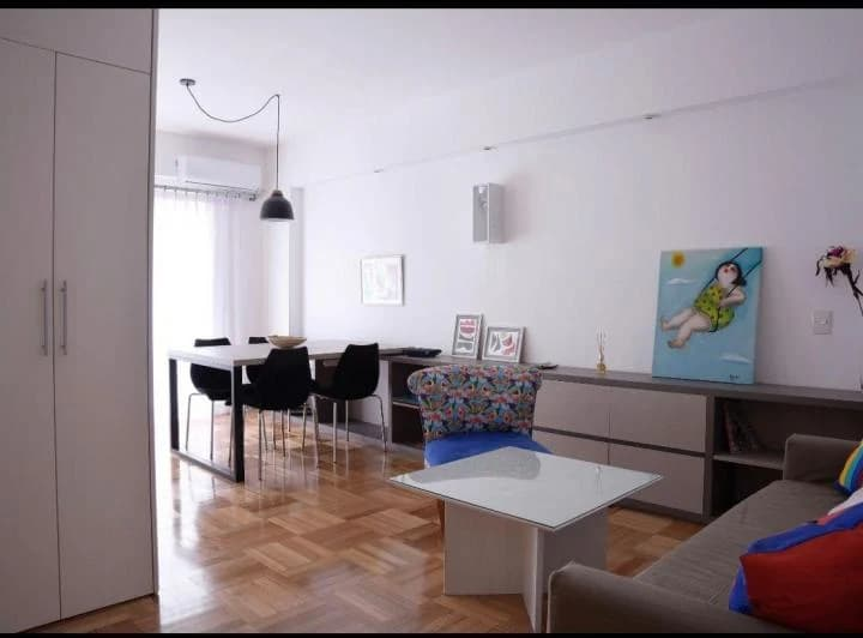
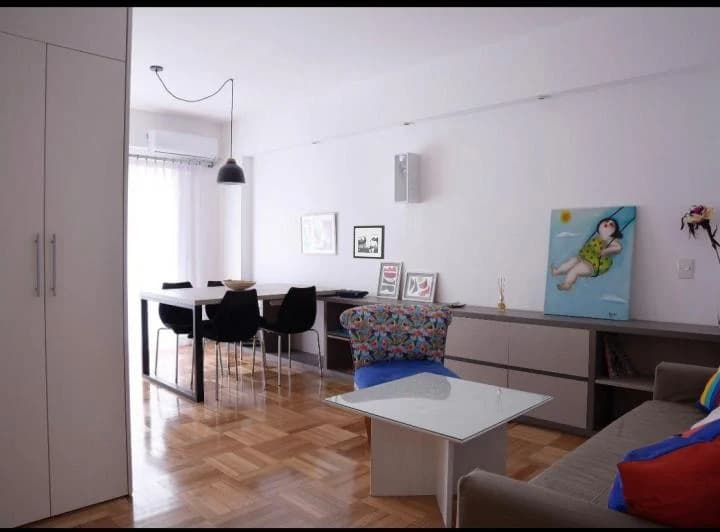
+ picture frame [352,224,386,260]
